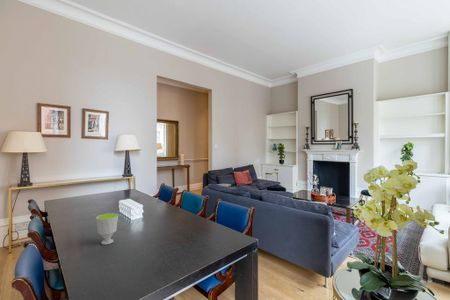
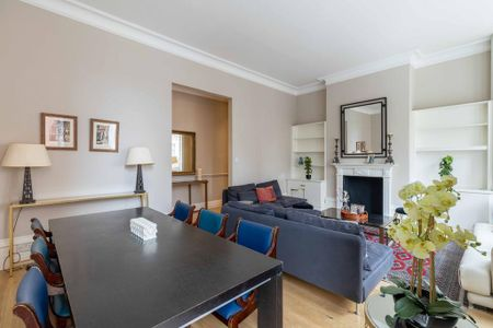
- cup [95,212,119,245]
